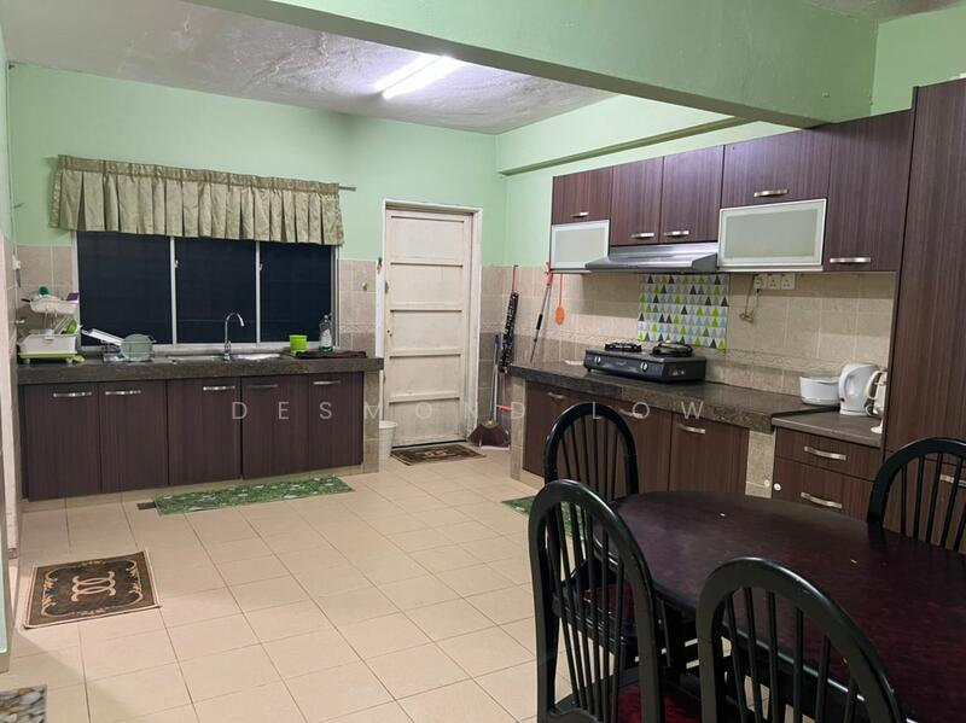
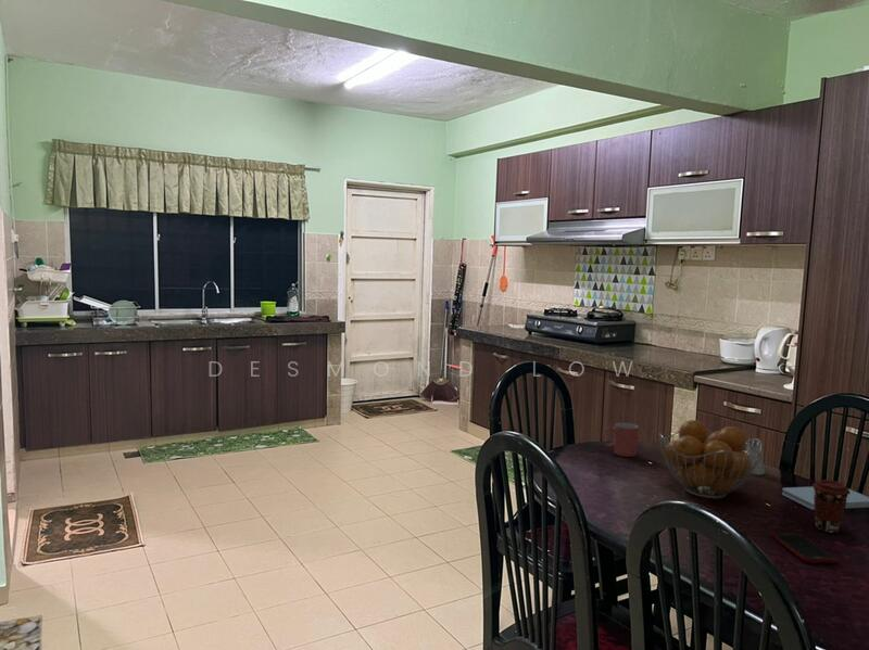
+ notepad [781,486,869,511]
+ saltshaker [745,441,766,476]
+ fruit basket [658,419,764,500]
+ cell phone [770,532,837,564]
+ mug [601,422,640,458]
+ coffee cup [811,479,851,534]
